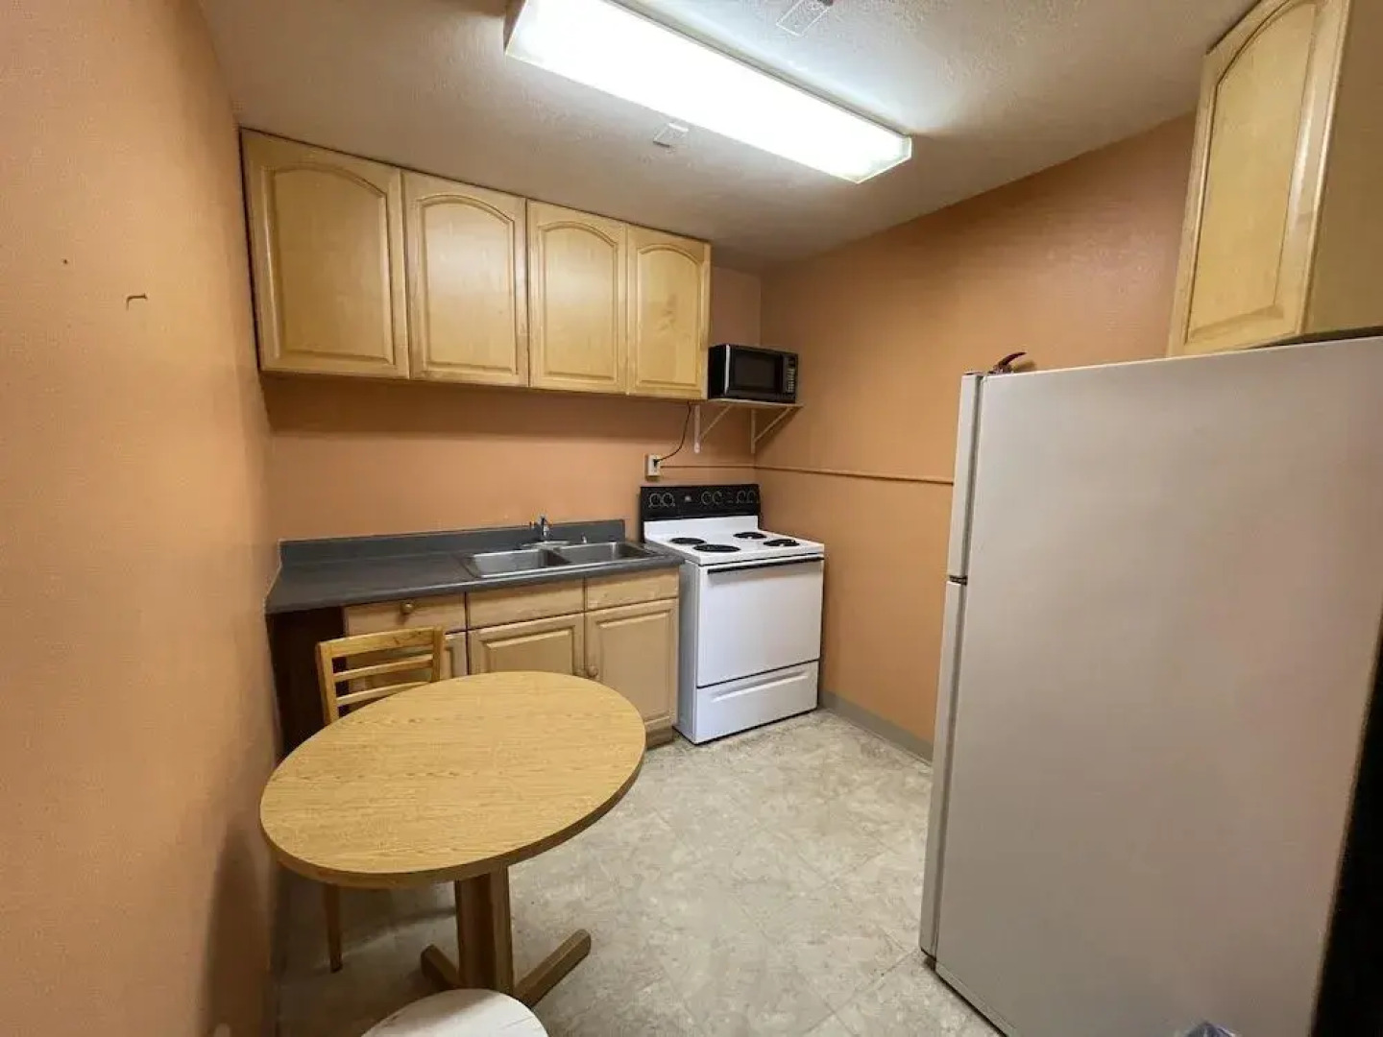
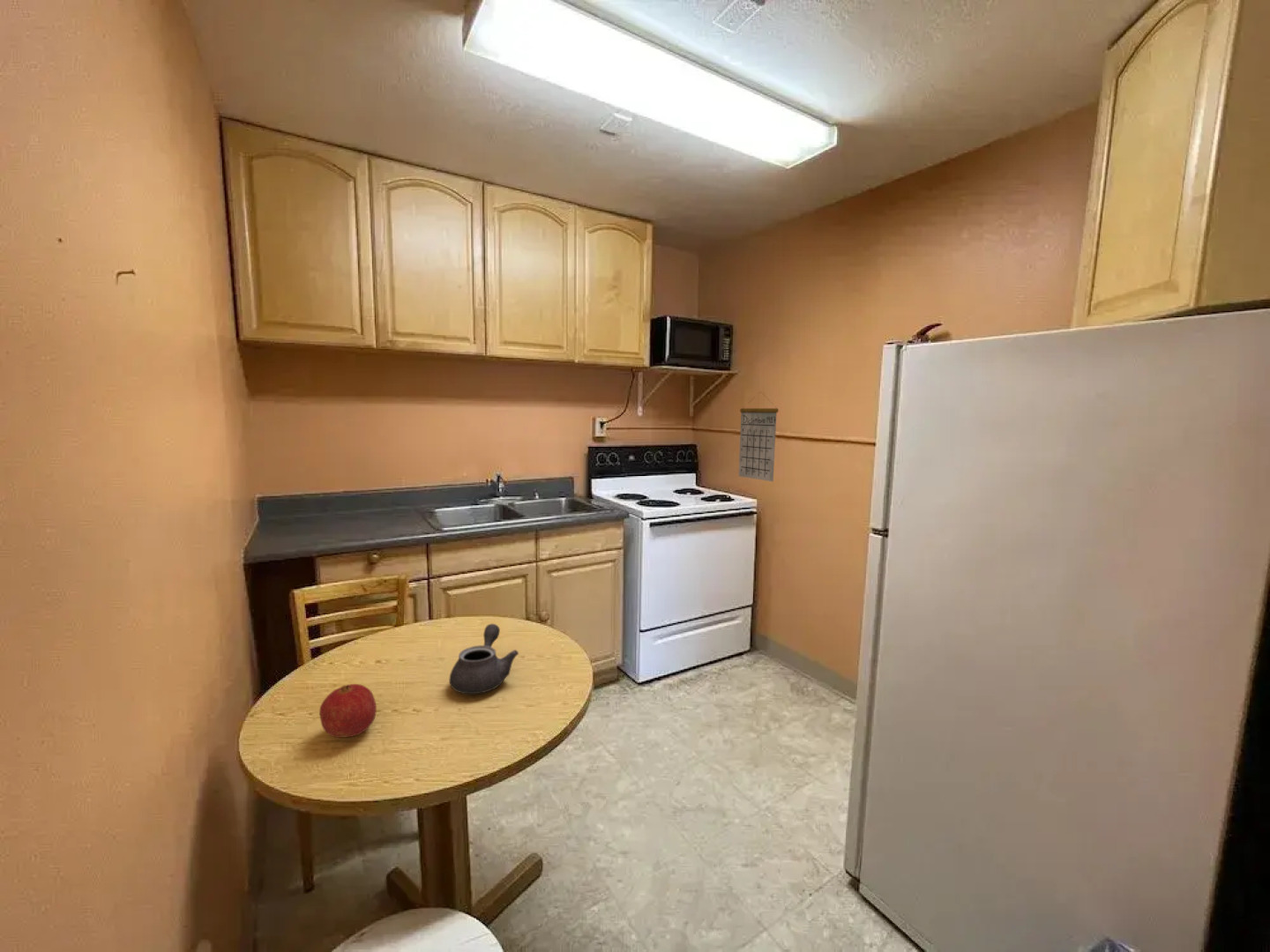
+ fruit [318,683,377,739]
+ calendar [737,390,780,482]
+ teapot [449,623,519,695]
